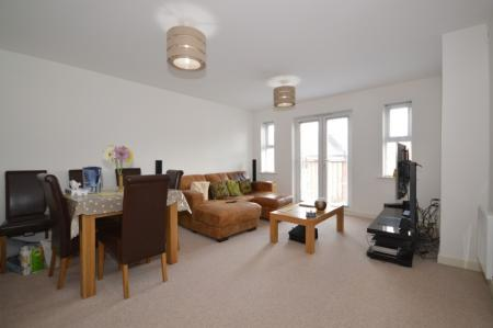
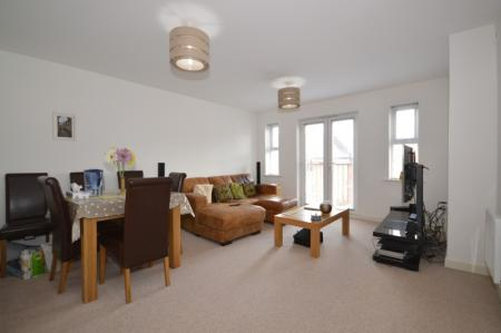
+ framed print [51,110,78,143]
